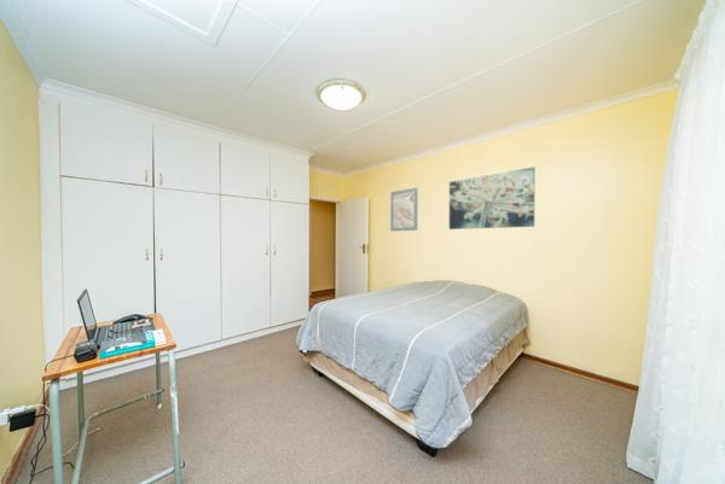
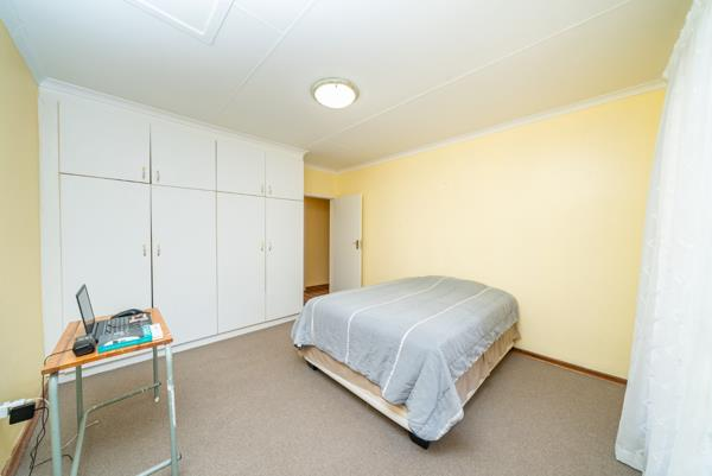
- wall art [389,187,419,232]
- wall art [448,165,536,231]
